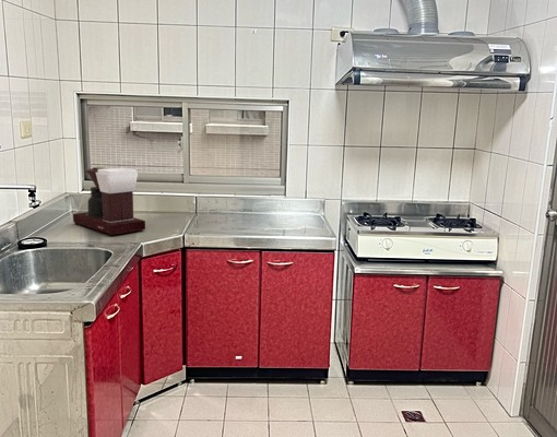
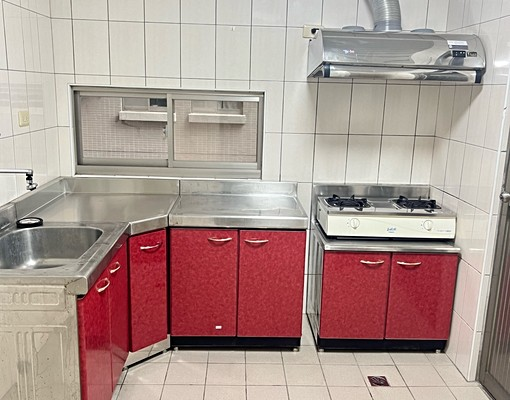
- coffee maker [72,166,146,236]
